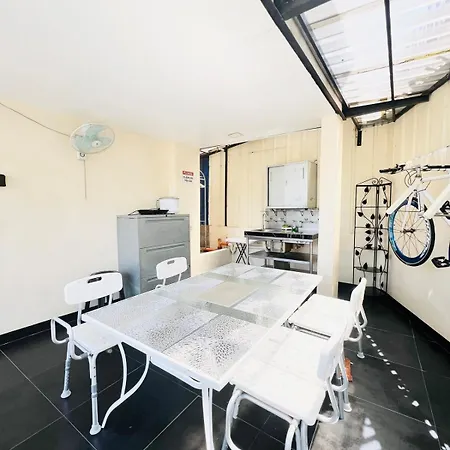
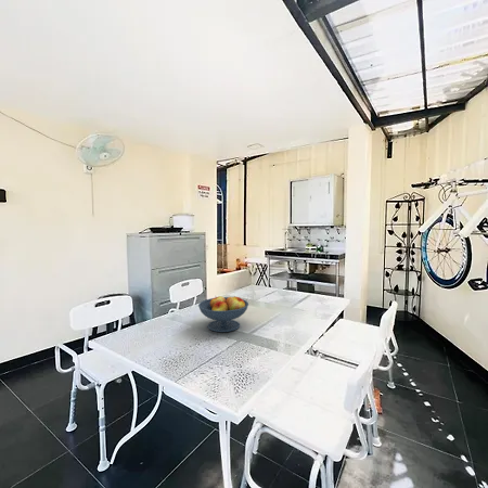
+ fruit bowl [197,295,249,333]
